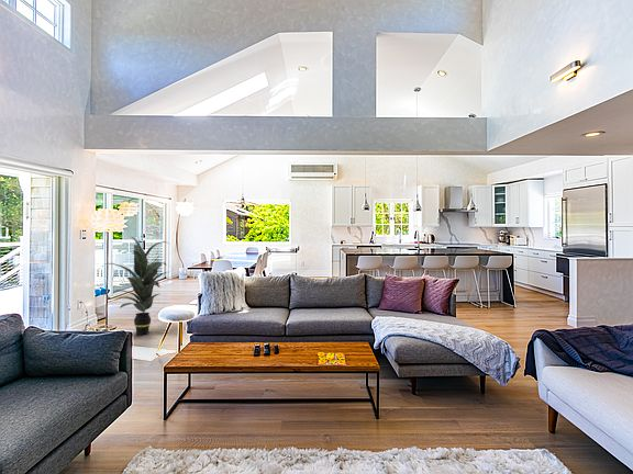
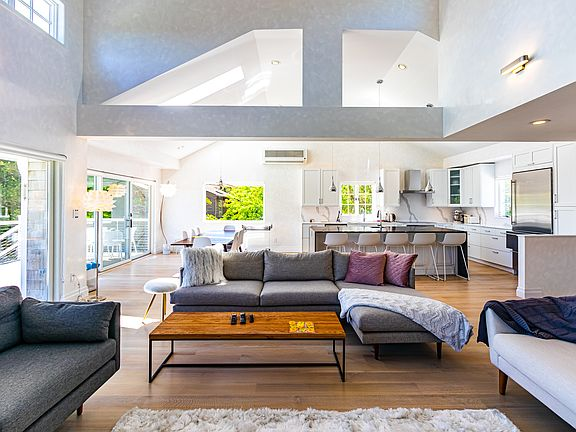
- indoor plant [103,236,170,336]
